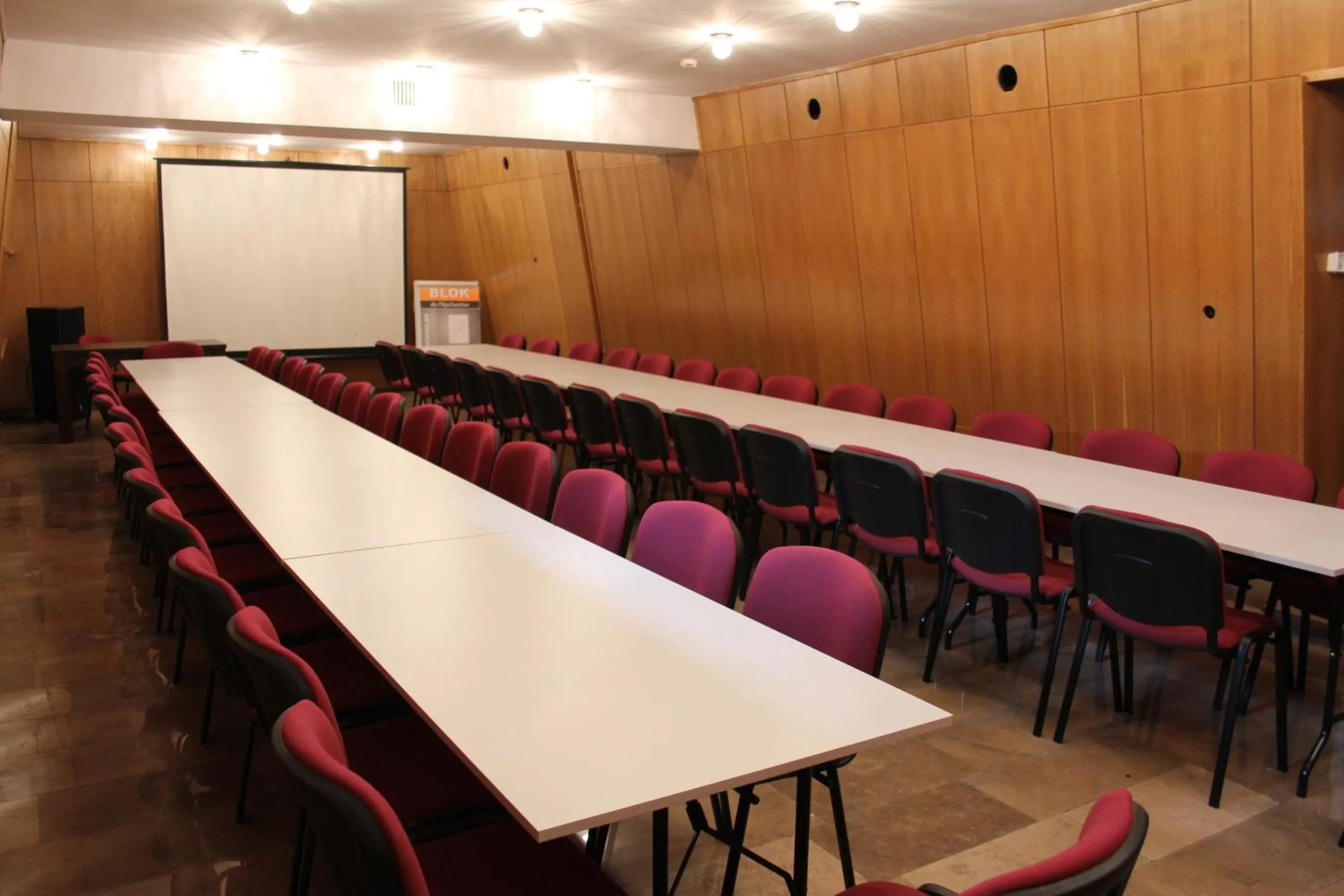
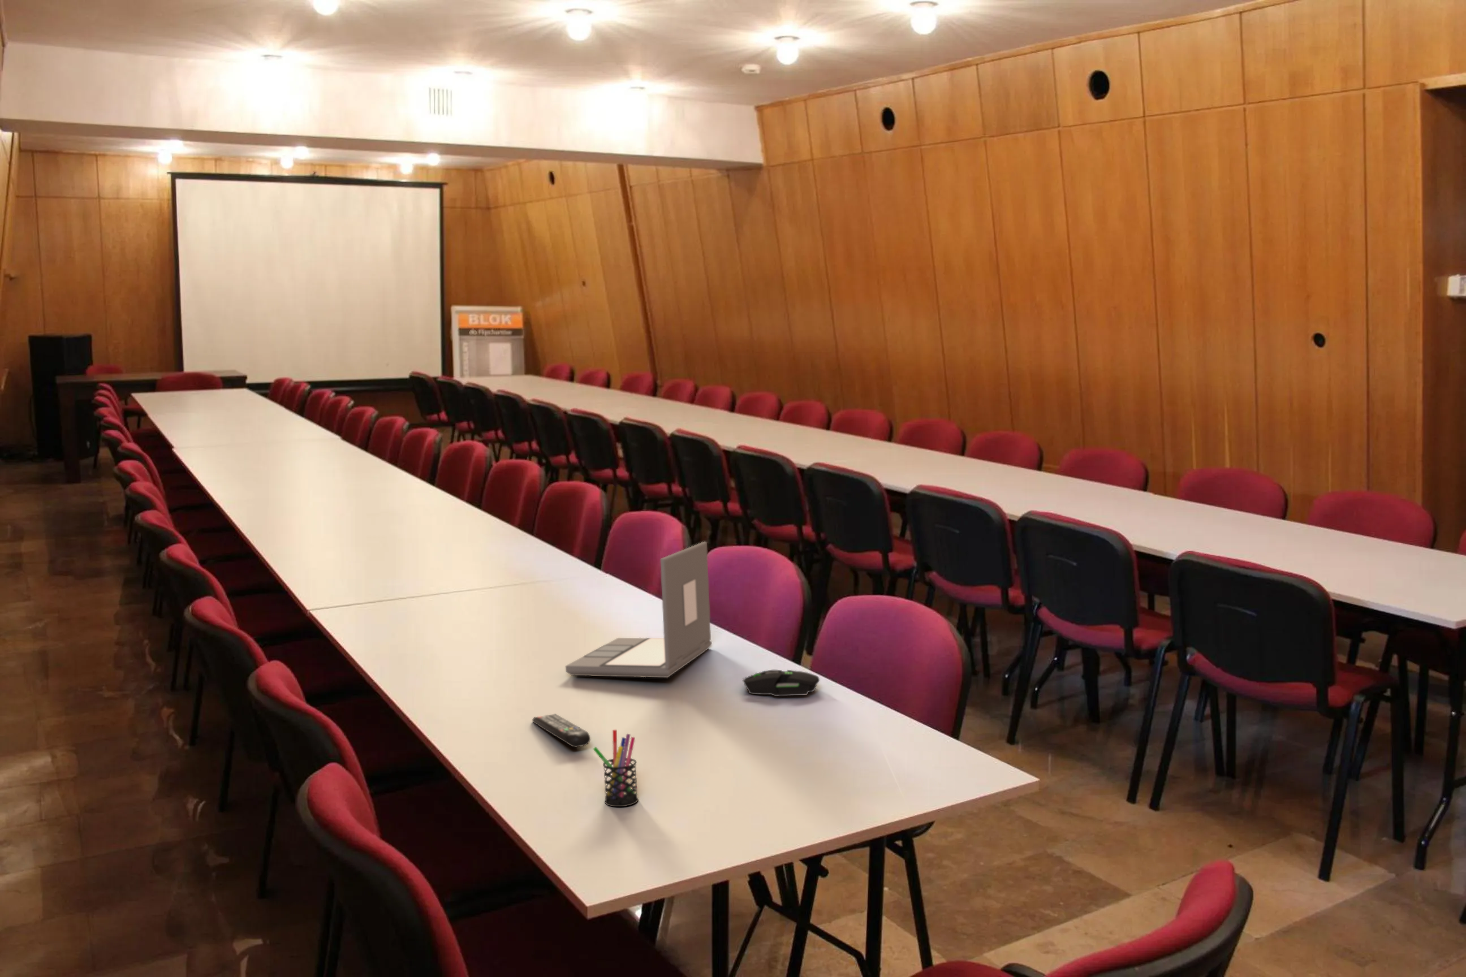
+ pen holder [592,729,639,807]
+ remote control [531,713,591,748]
+ mouse [742,670,820,697]
+ laptop [565,541,712,678]
